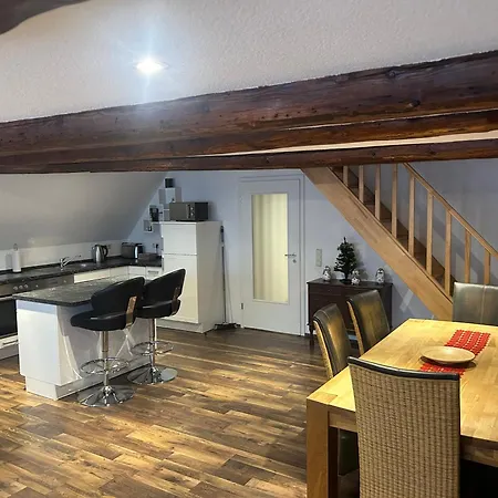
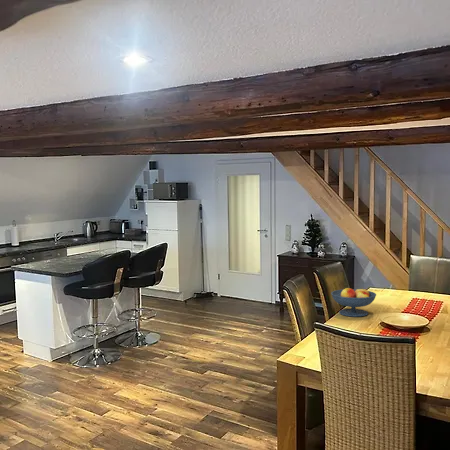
+ fruit bowl [330,287,377,318]
